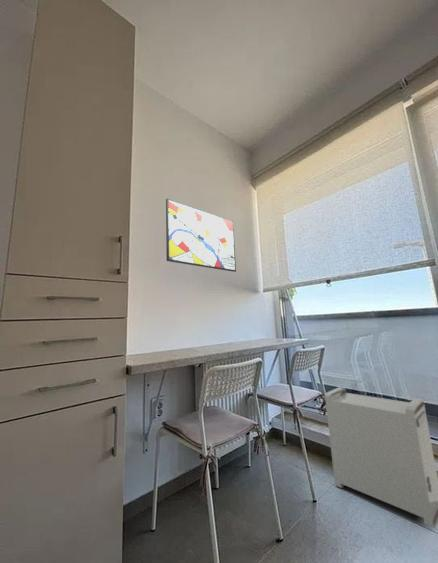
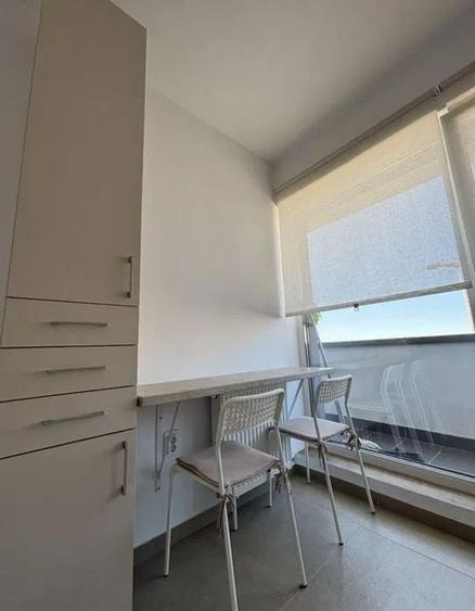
- wall art [165,198,237,273]
- storage bin [324,386,438,529]
